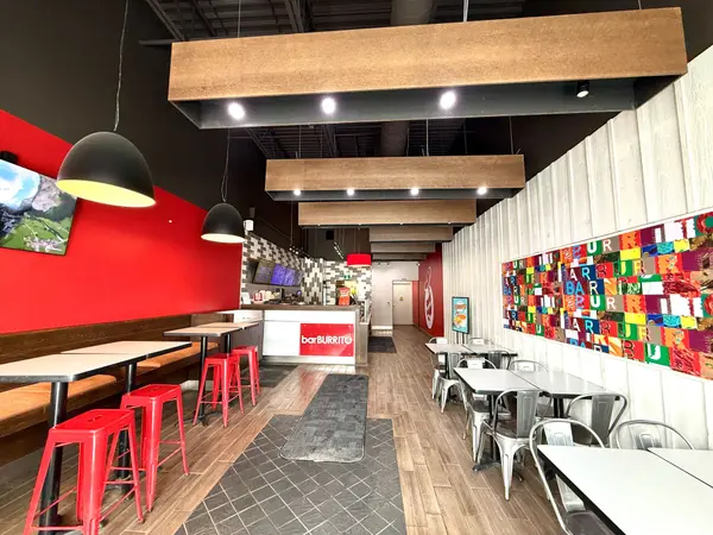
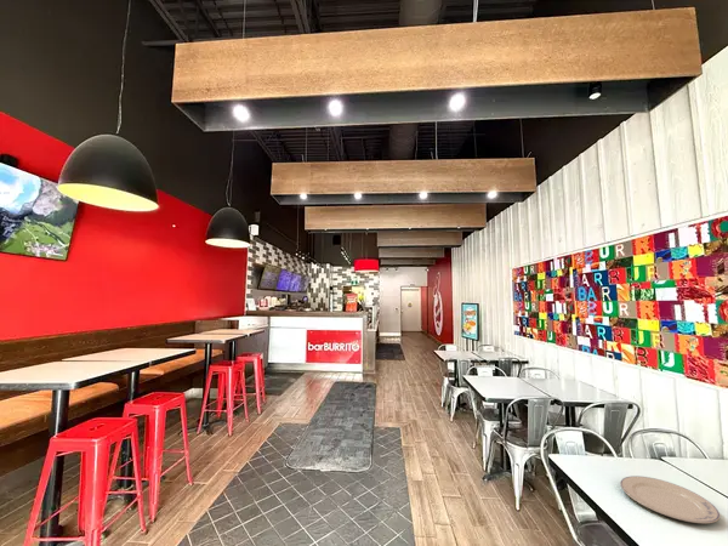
+ chinaware [619,474,721,524]
